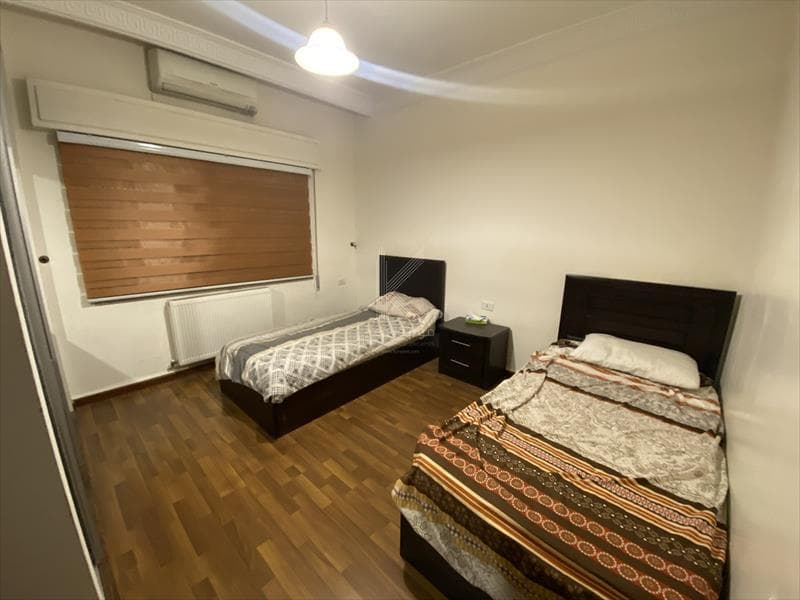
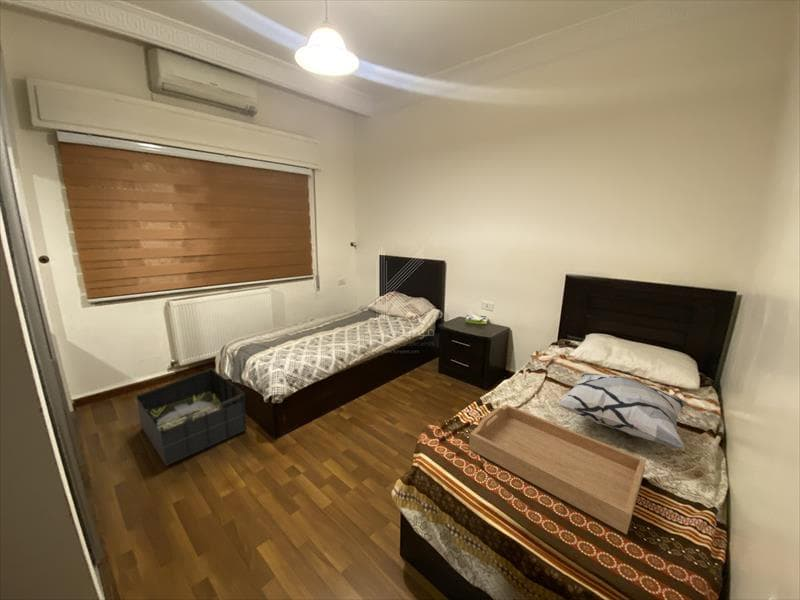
+ serving tray [468,403,647,536]
+ storage bin [135,367,248,467]
+ decorative pillow [556,372,688,449]
